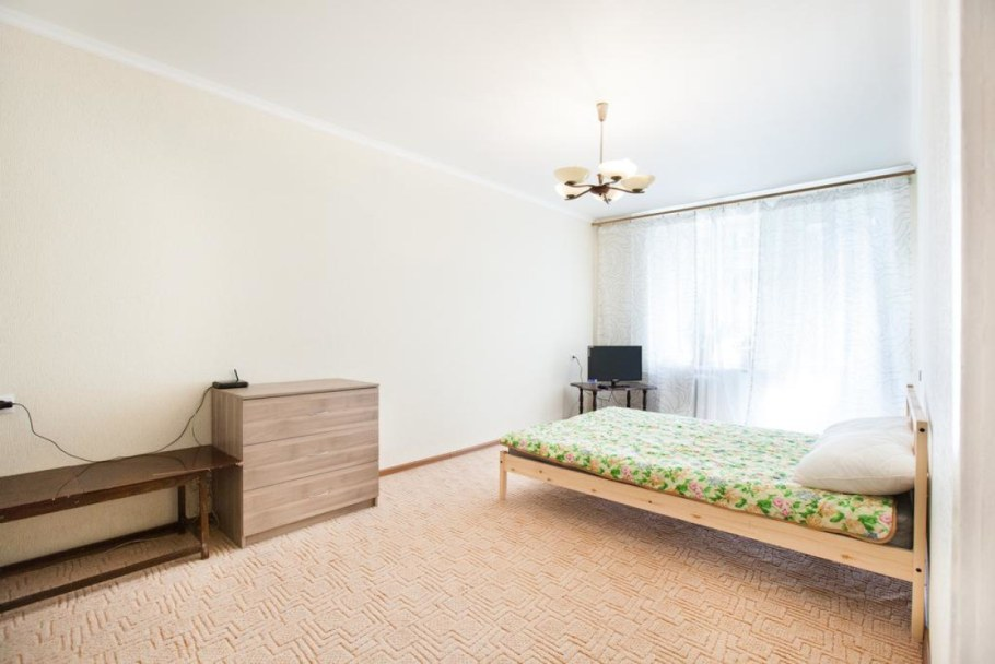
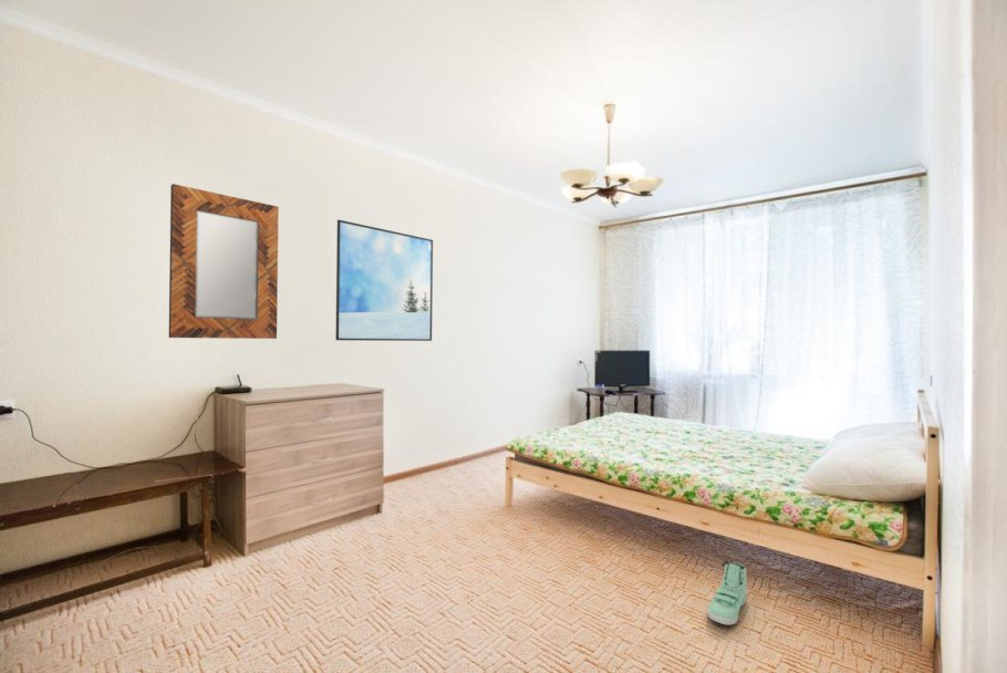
+ home mirror [168,183,280,340]
+ sneaker [707,560,748,627]
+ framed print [334,219,434,342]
